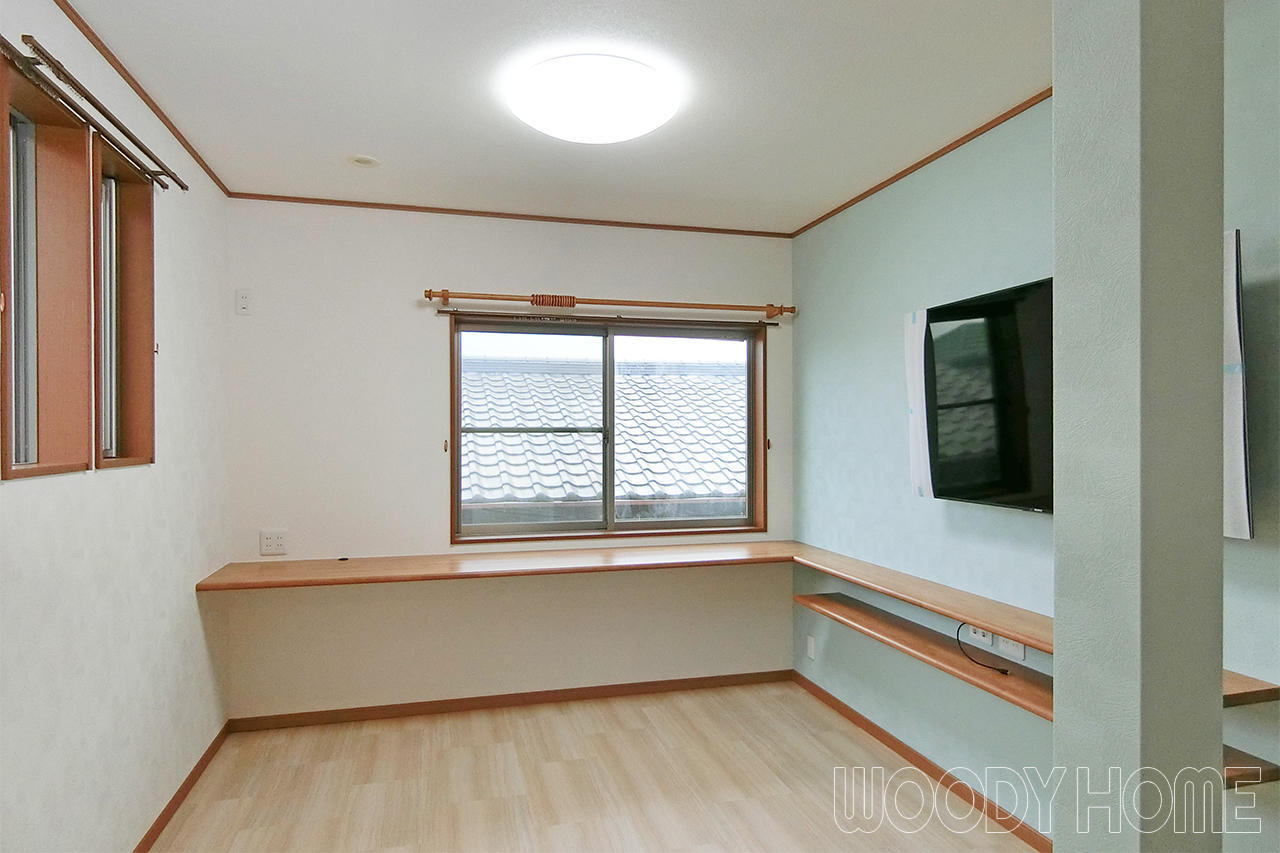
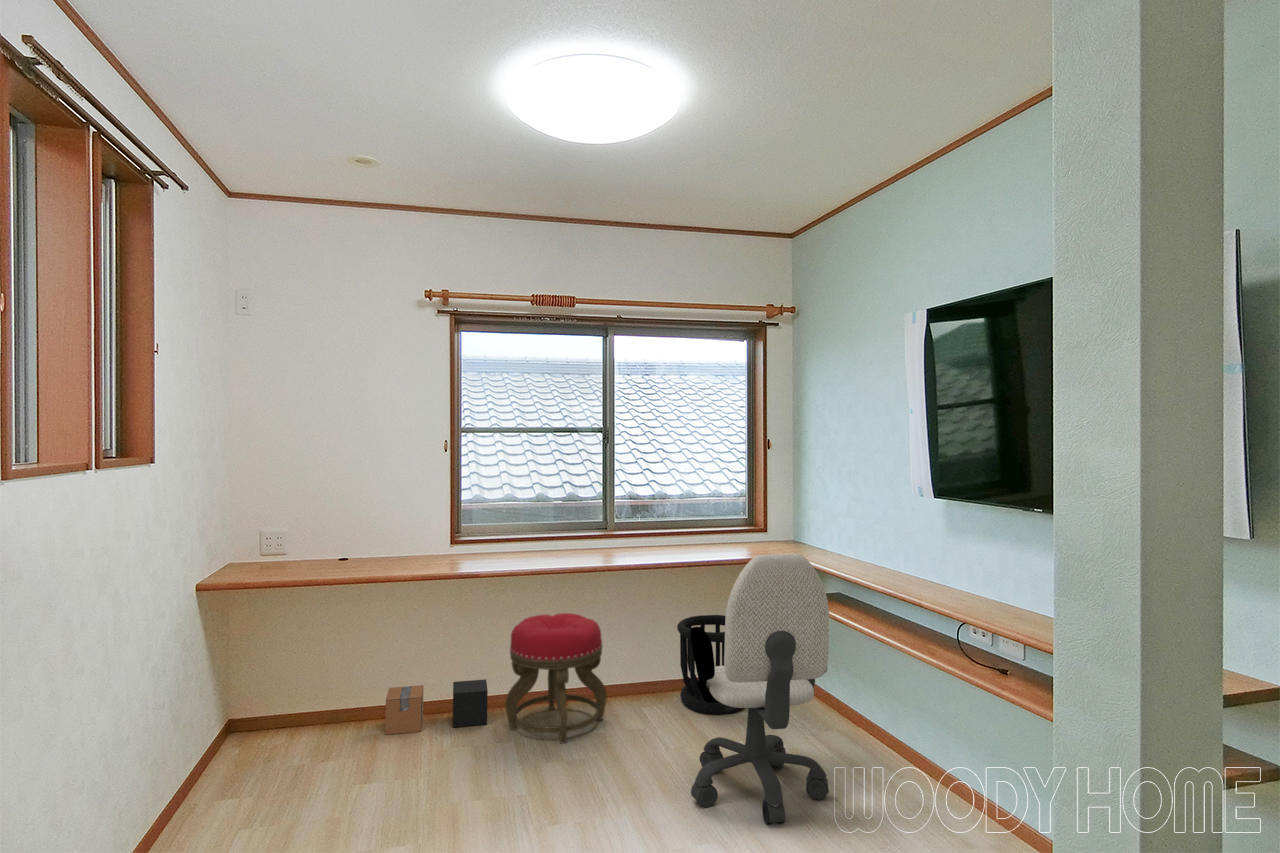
+ office chair [690,553,830,826]
+ stool [504,612,608,745]
+ cardboard box [384,678,489,736]
+ wastebasket [676,614,743,715]
